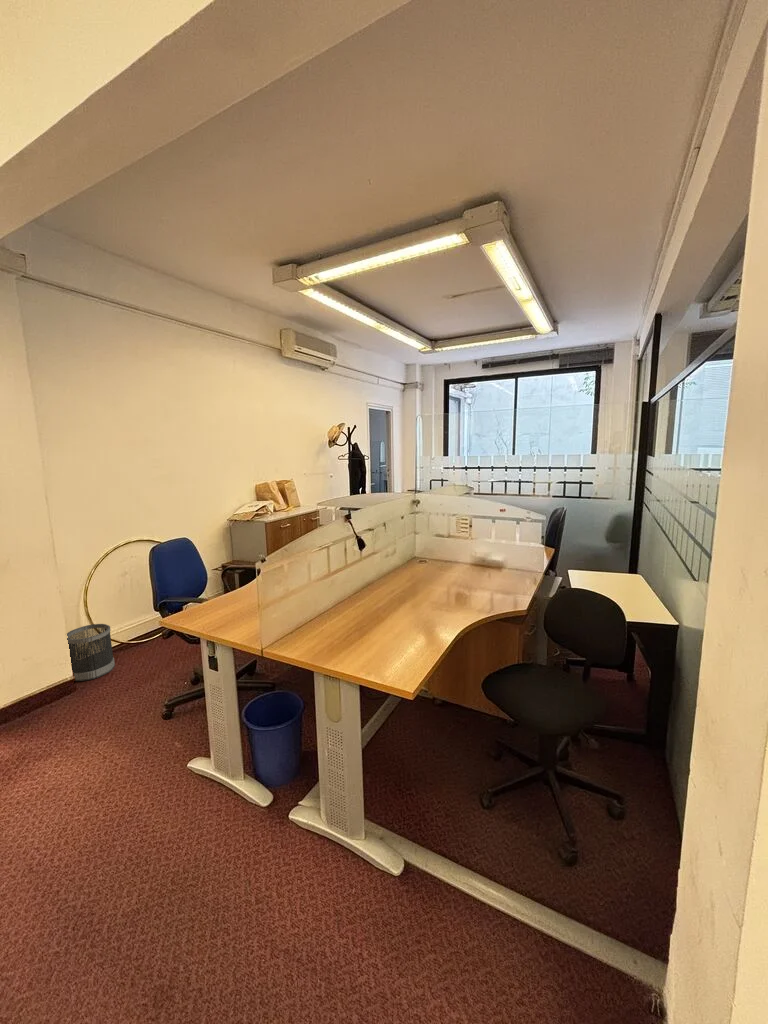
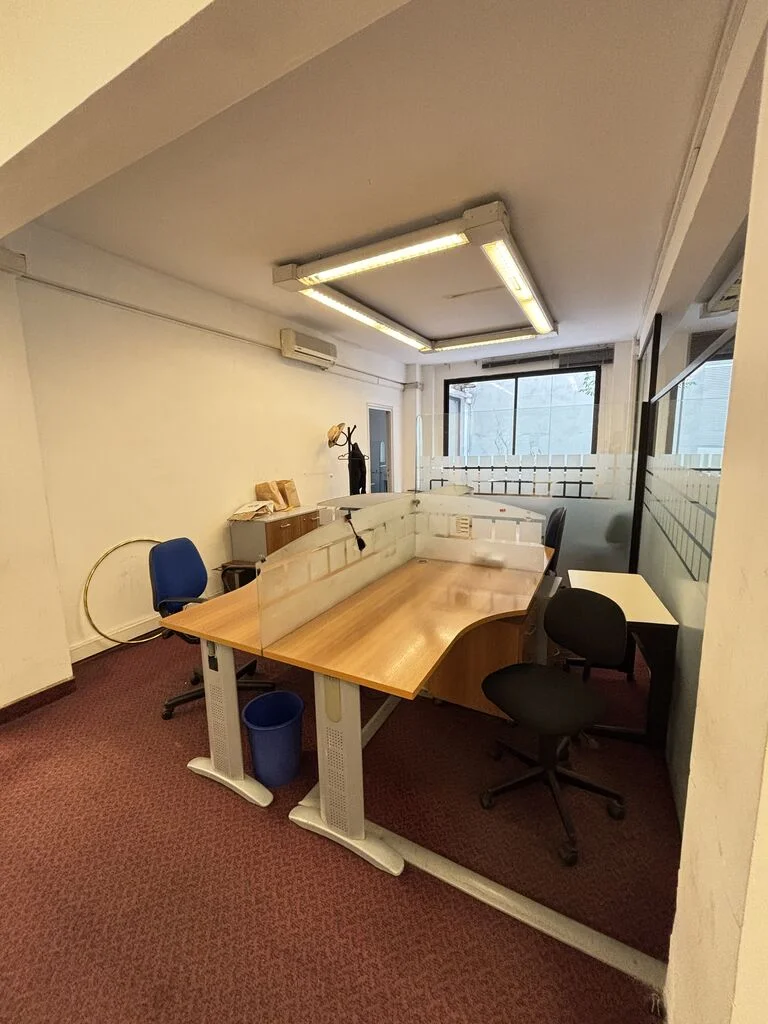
- wastebasket [66,623,116,682]
